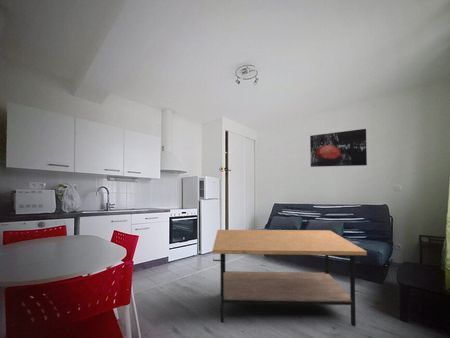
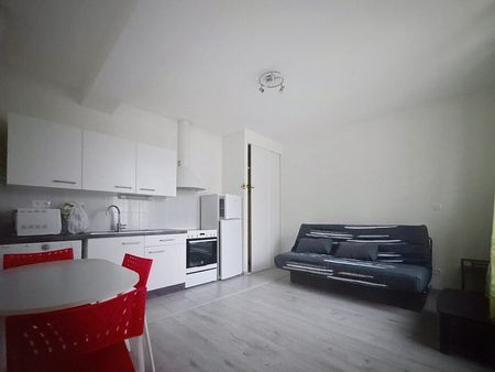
- wall art [309,128,368,168]
- coffee table [212,229,368,327]
